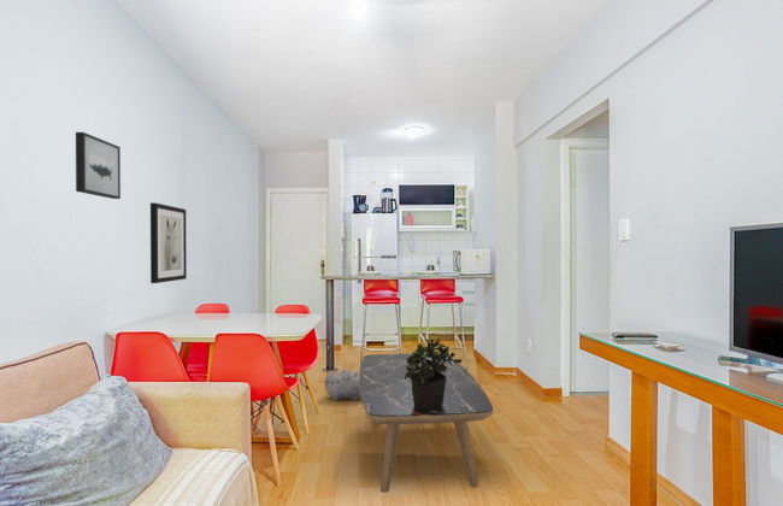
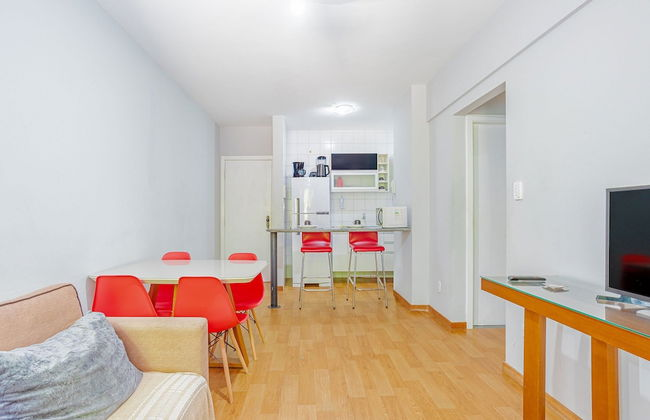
- potted plant [405,336,463,411]
- wall art [75,131,122,200]
- plush toy [324,369,361,402]
- coffee table [359,352,494,494]
- wall art [149,201,188,284]
